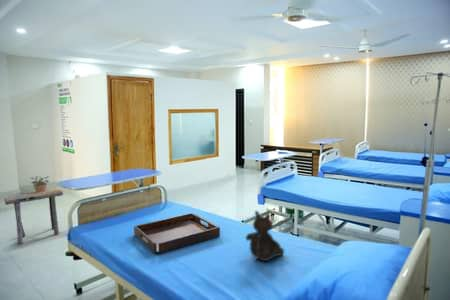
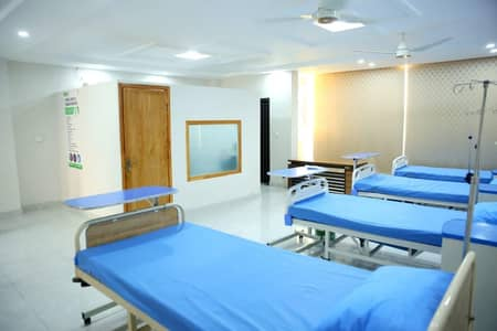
- potted plant [29,175,50,193]
- teddy bear [245,210,285,262]
- serving tray [133,212,221,255]
- stool [3,189,64,245]
